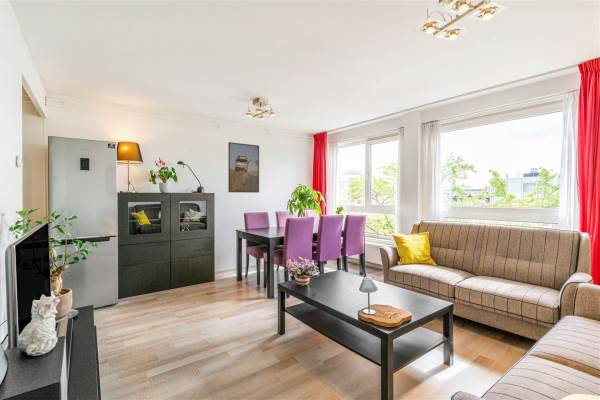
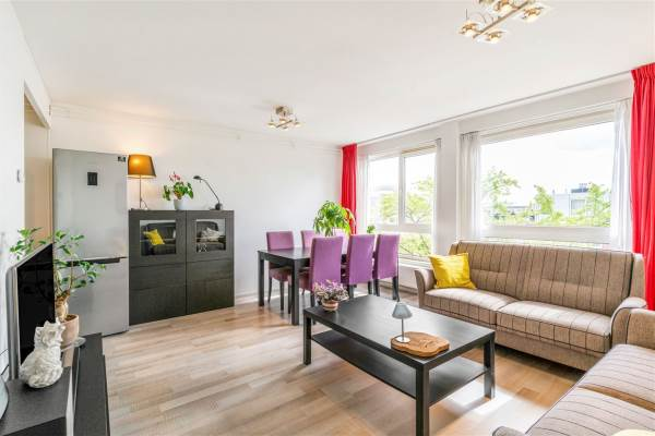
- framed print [227,141,260,194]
